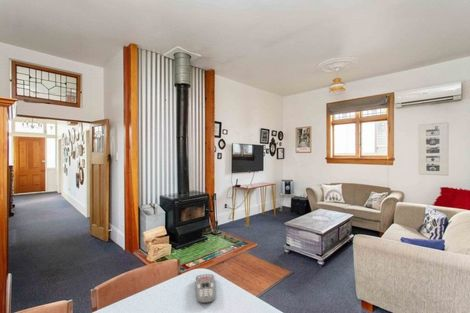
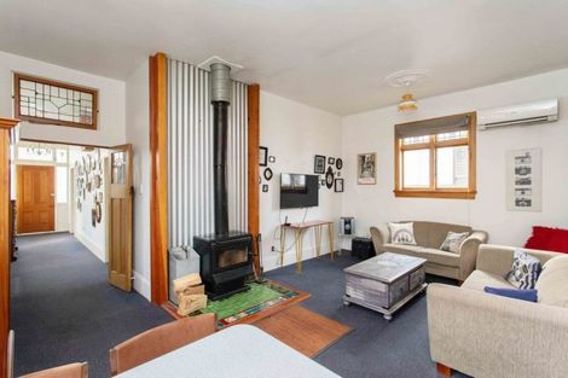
- remote control [195,273,216,304]
